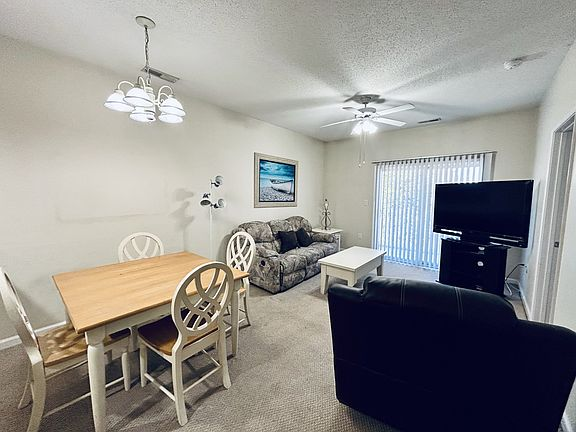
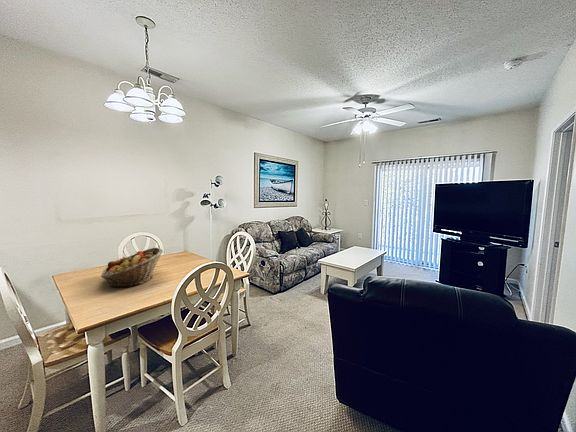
+ fruit basket [100,247,164,288]
